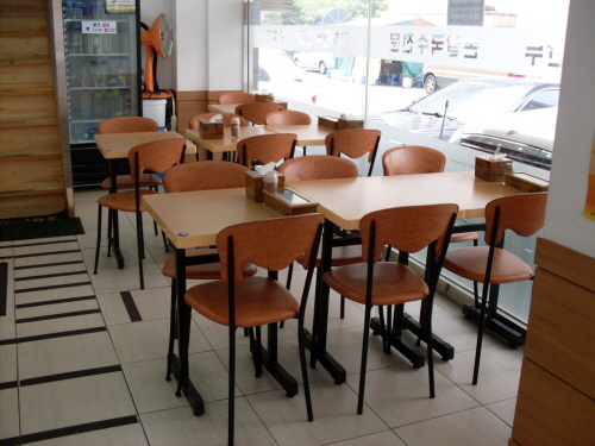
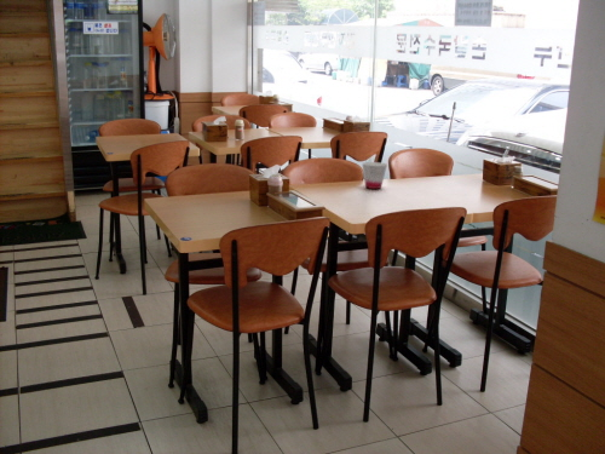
+ cup [361,161,388,190]
